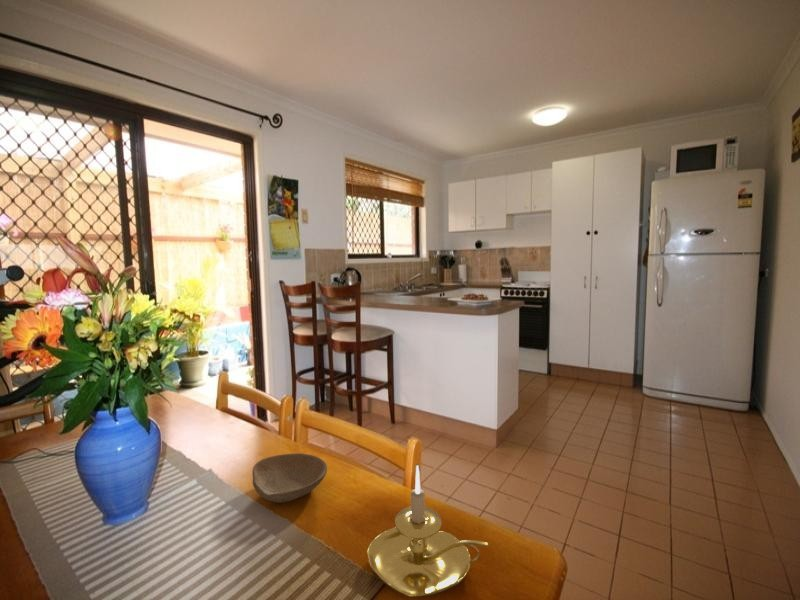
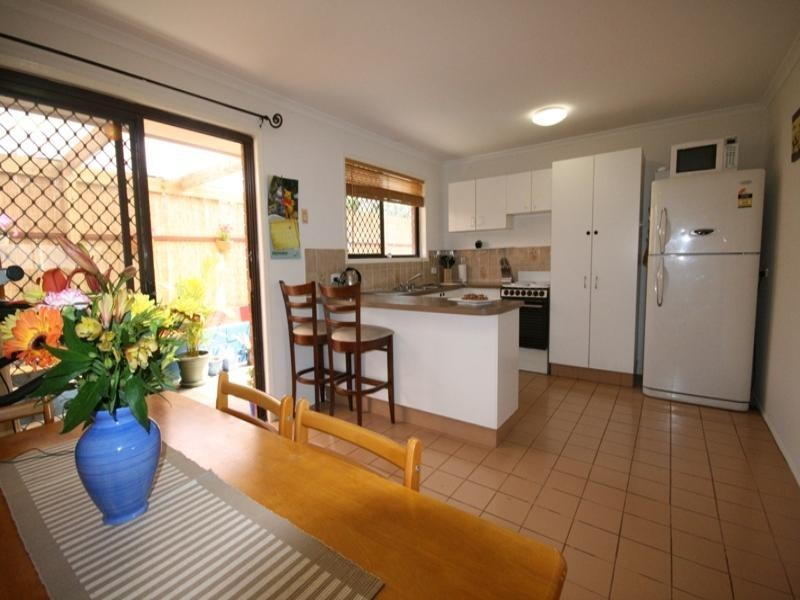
- bowl [251,452,328,504]
- candle holder [366,464,489,598]
